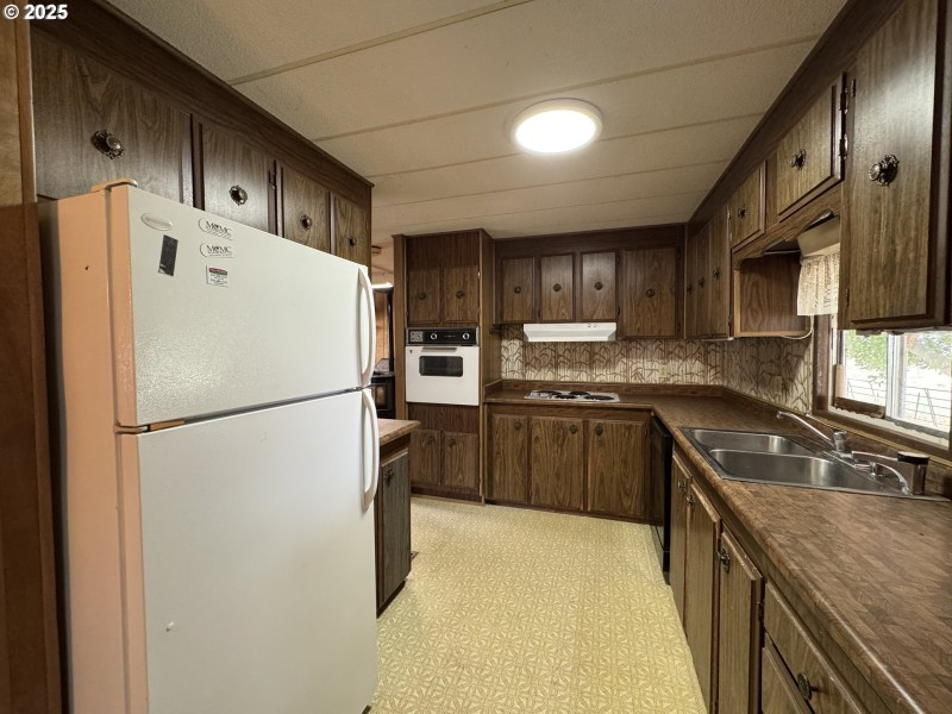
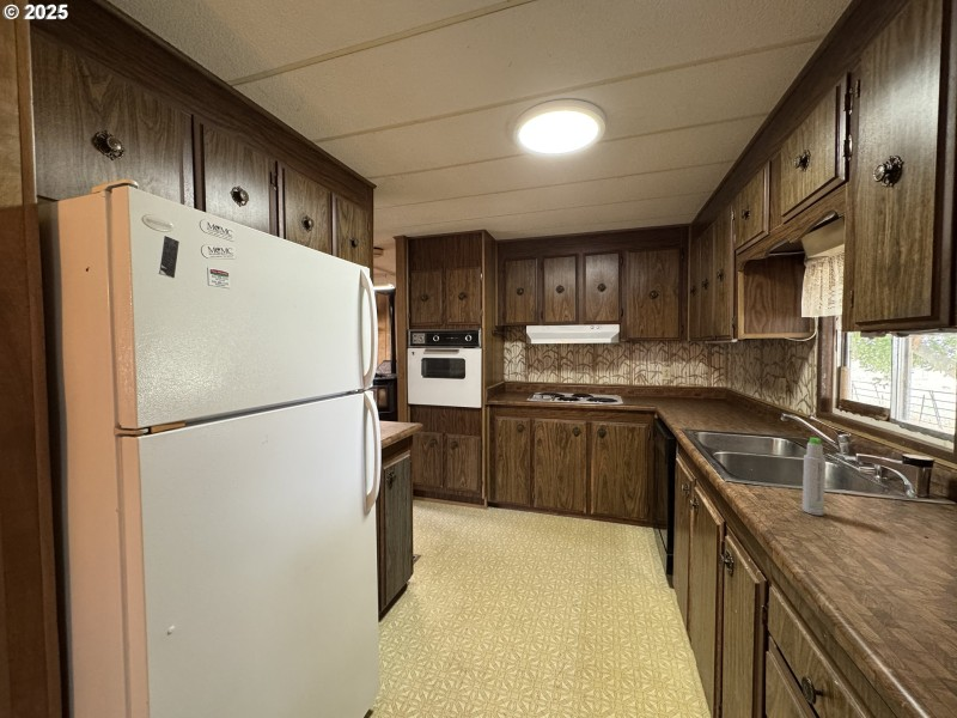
+ bottle [801,437,827,516]
